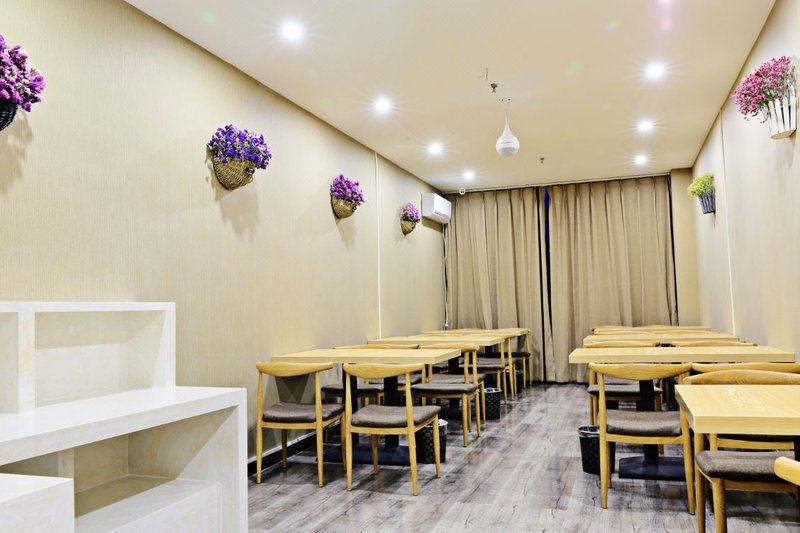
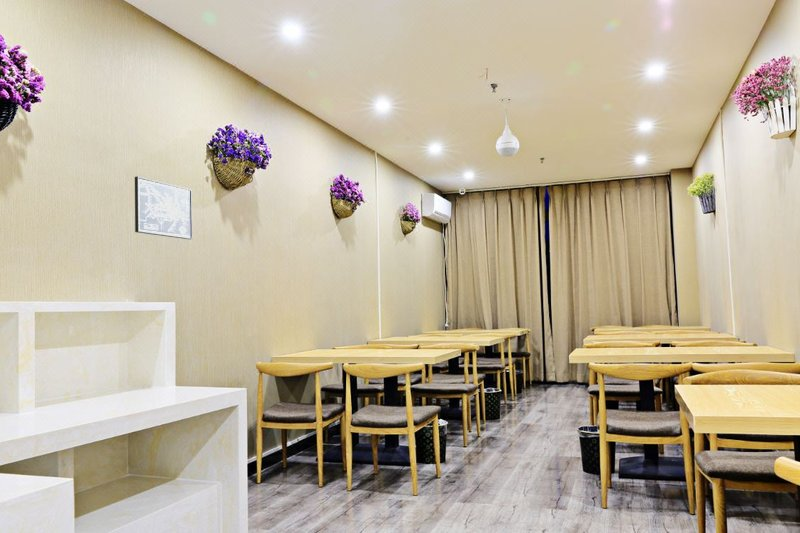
+ wall art [134,175,193,240]
